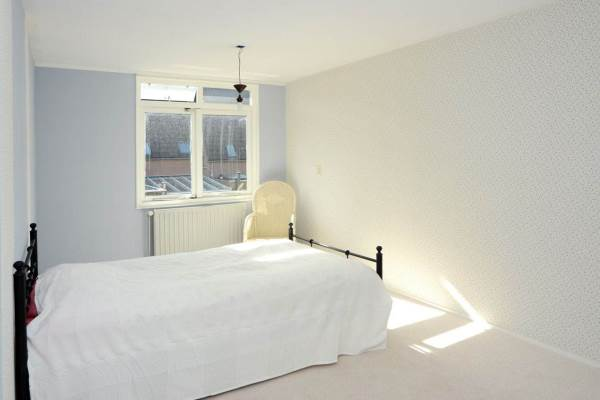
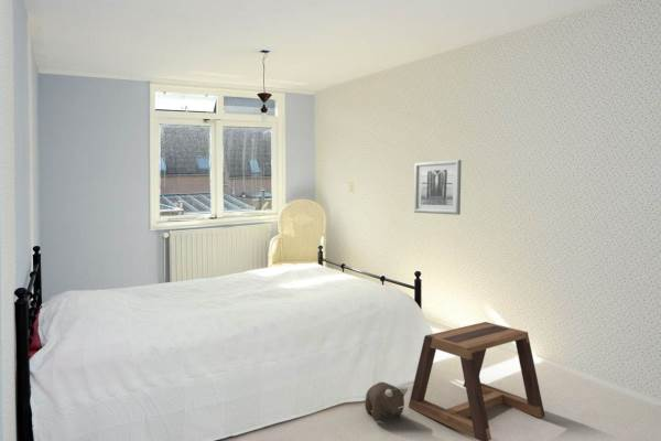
+ stool [408,321,545,441]
+ plush toy [364,381,409,422]
+ wall art [413,159,463,216]
